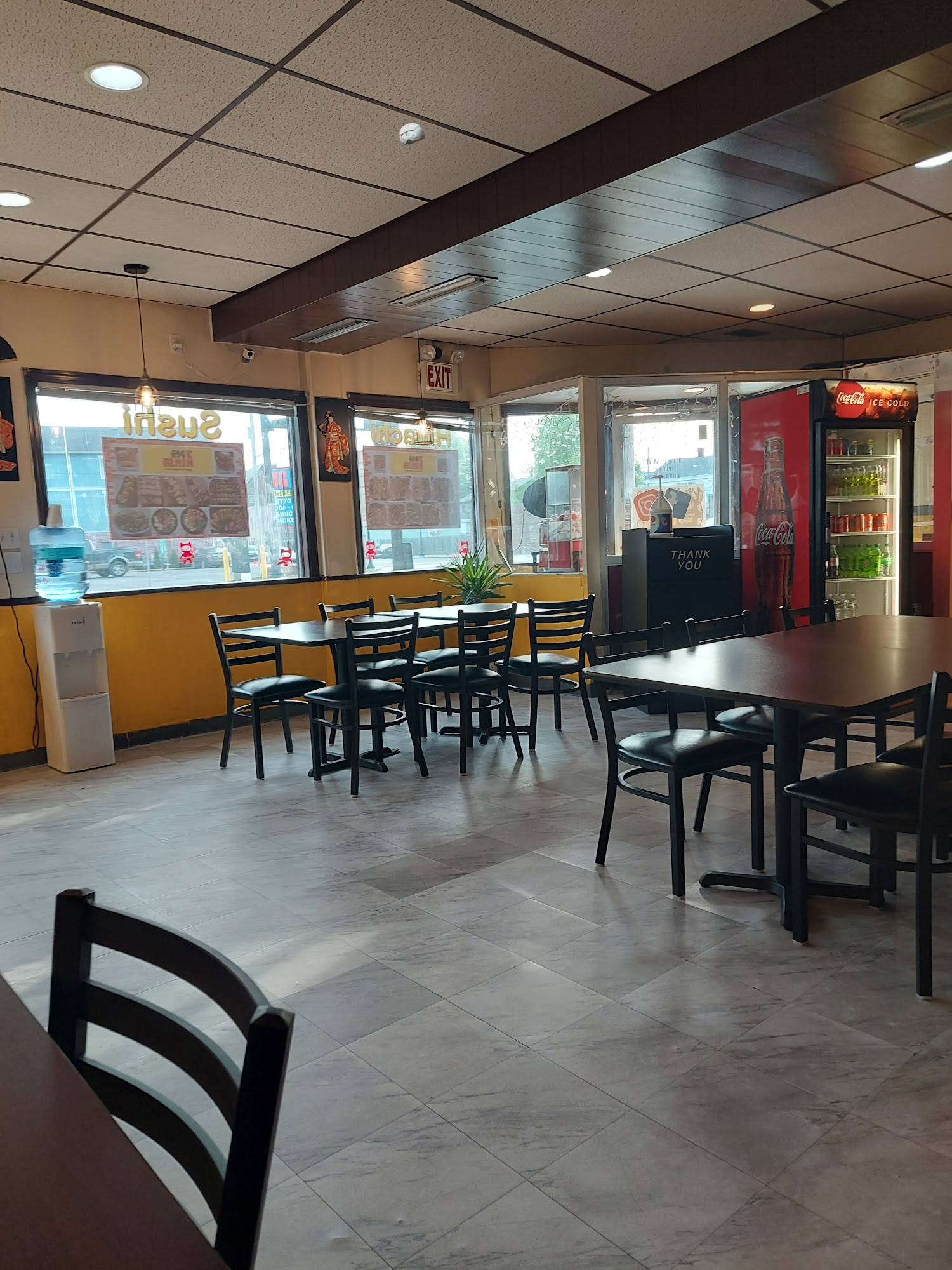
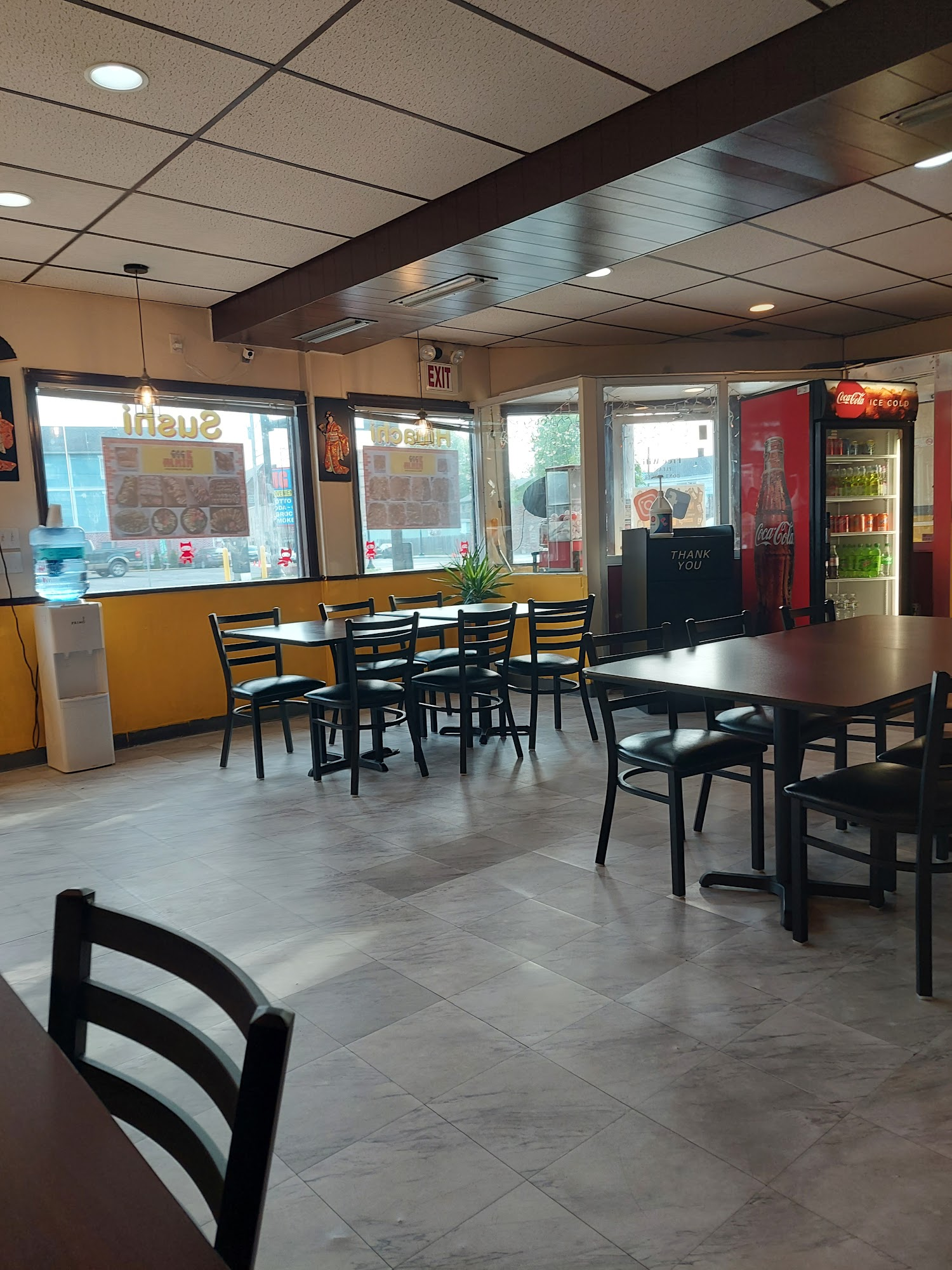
- smoke detector [399,123,426,147]
